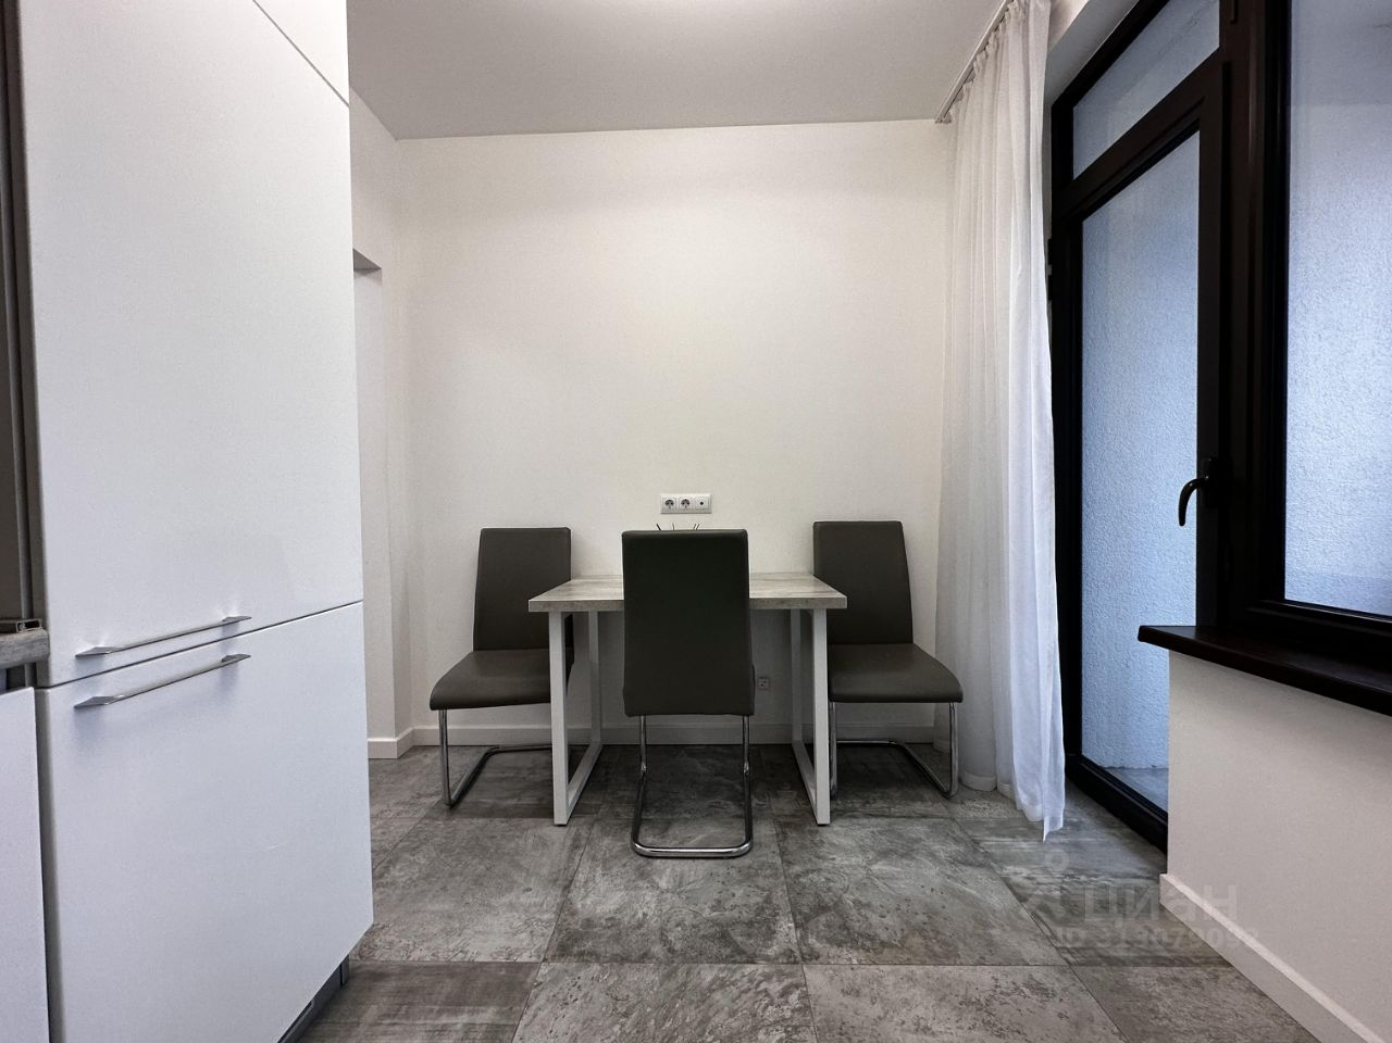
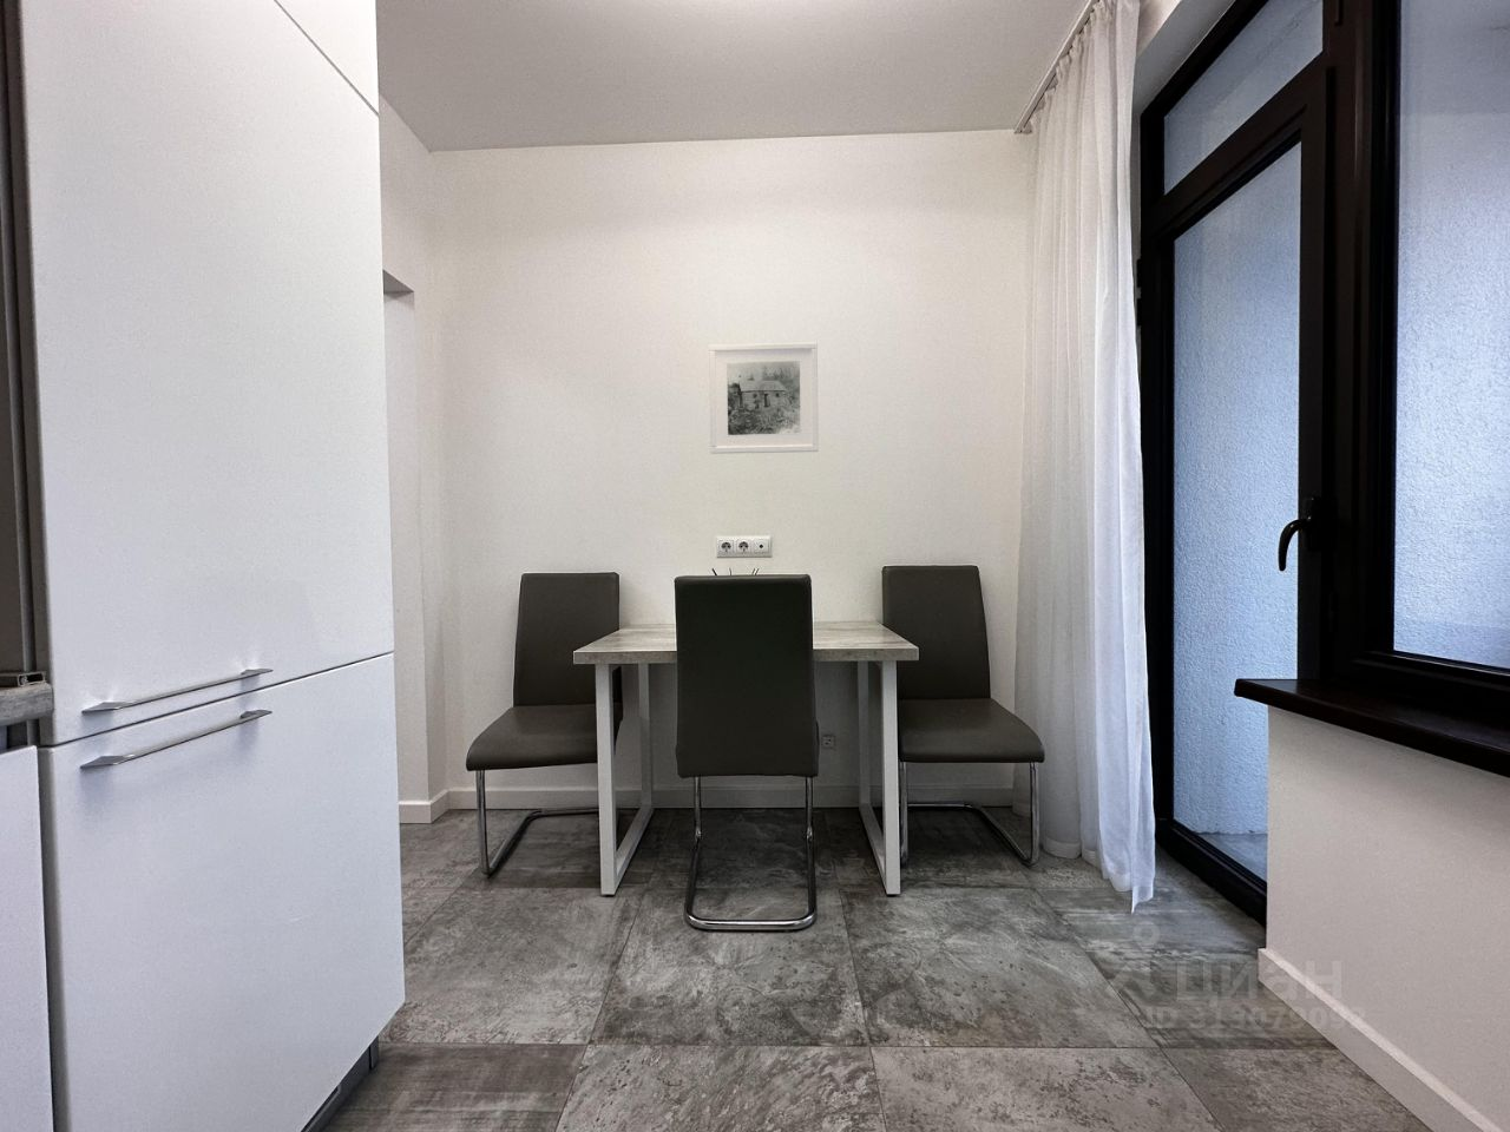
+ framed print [707,342,820,455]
